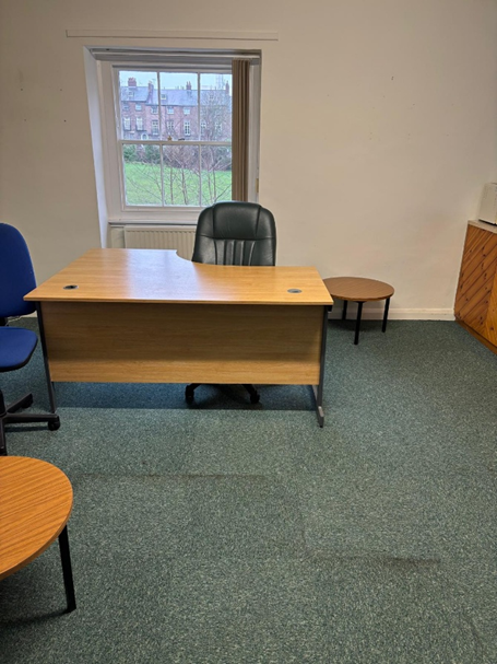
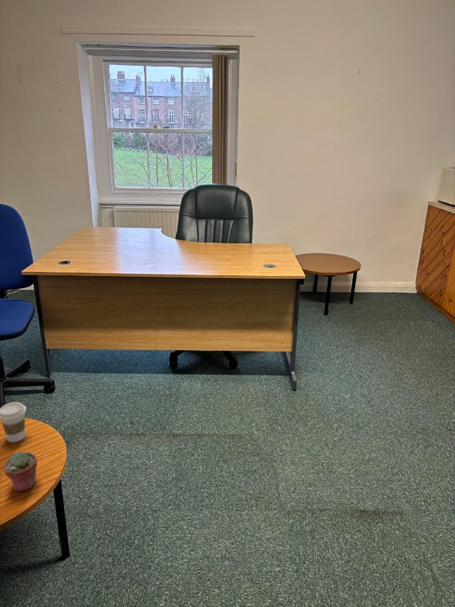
+ potted succulent [3,451,38,493]
+ coffee cup [0,401,27,443]
